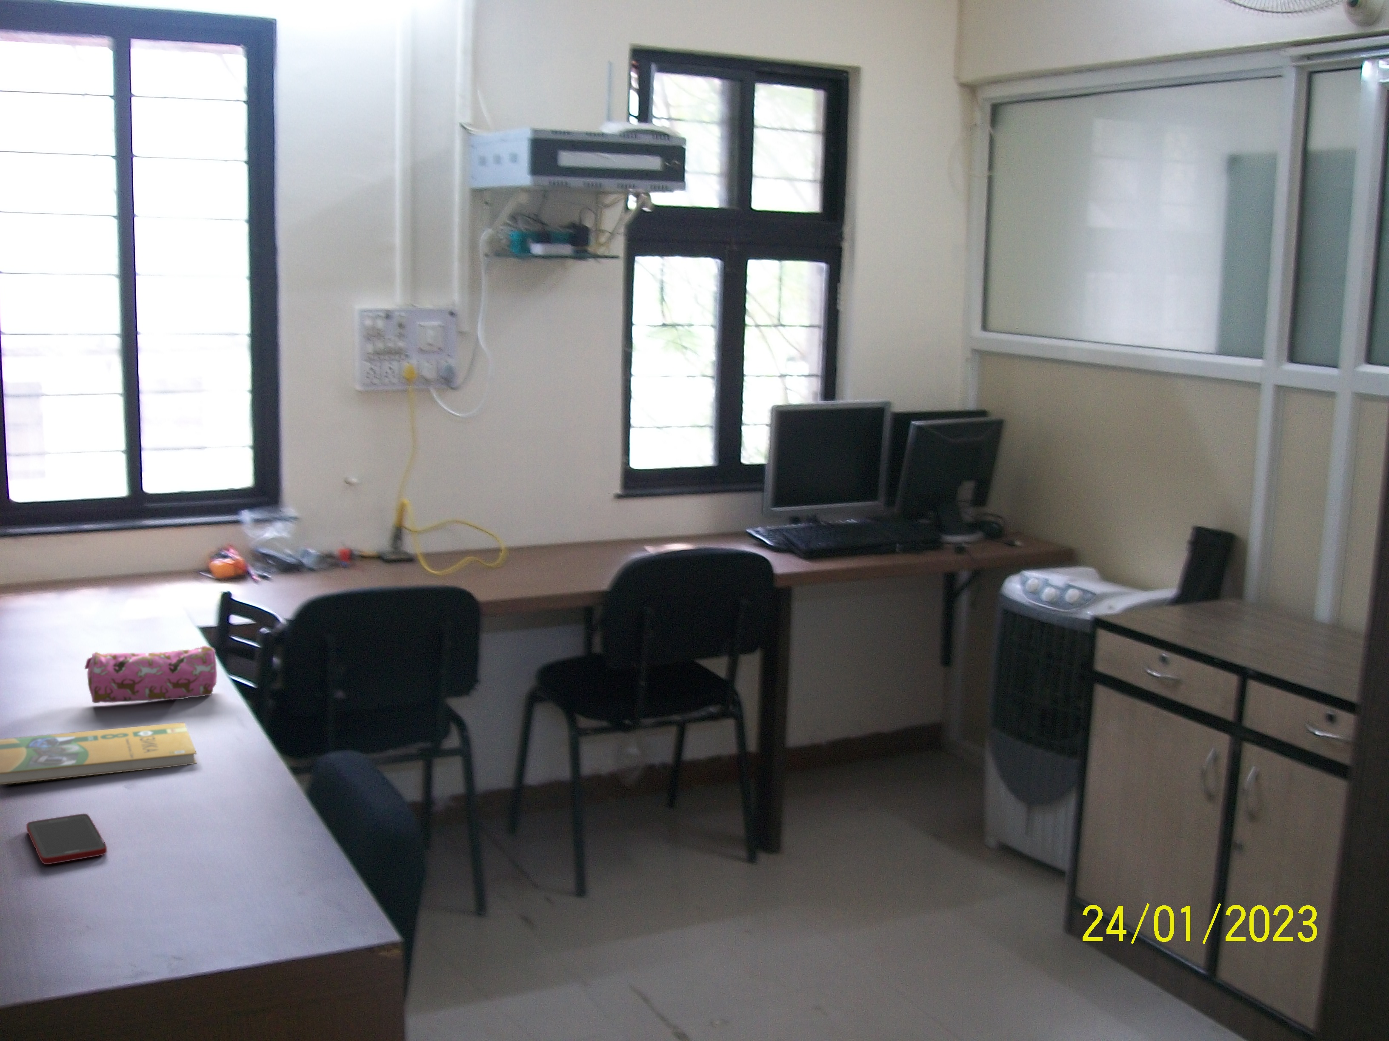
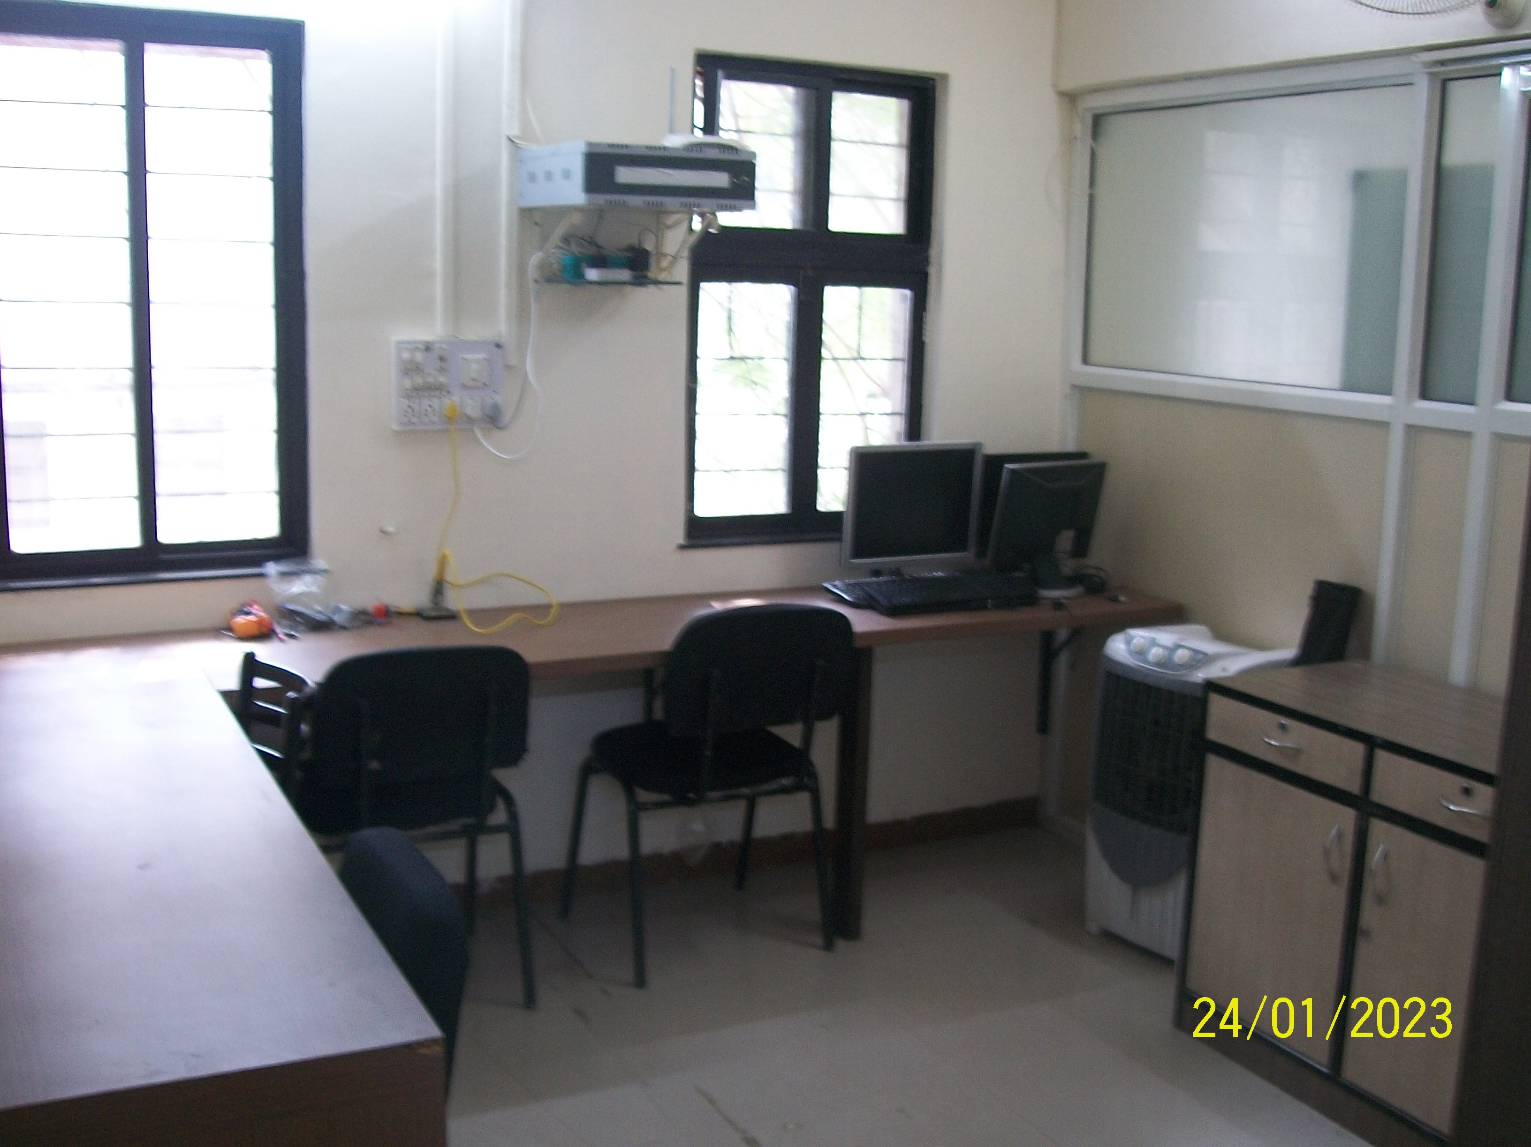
- pencil case [84,645,218,704]
- cell phone [26,814,107,865]
- booklet [0,722,197,785]
